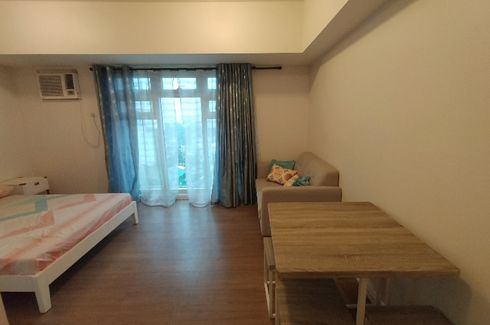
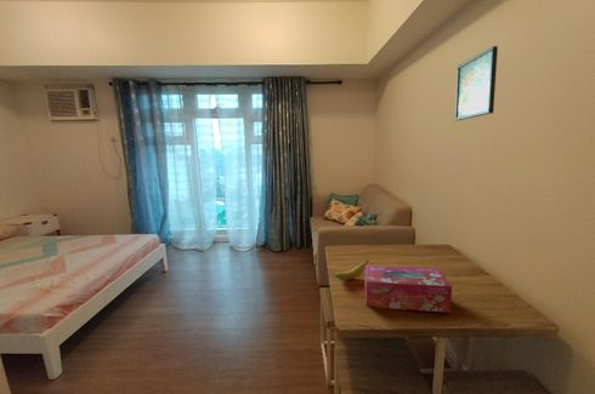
+ banana [334,258,370,281]
+ tissue box [363,264,453,314]
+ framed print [454,45,499,121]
